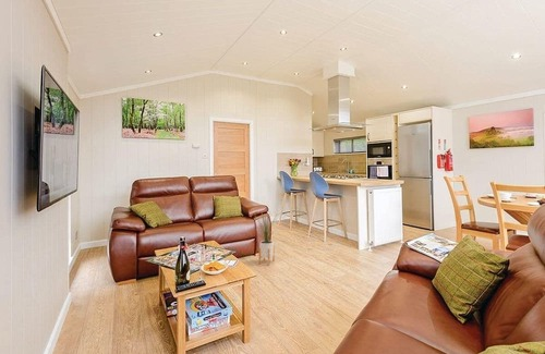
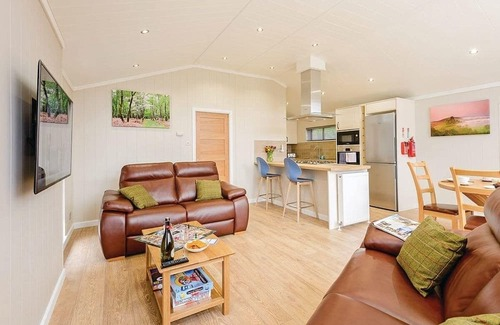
- house plant [254,208,281,266]
